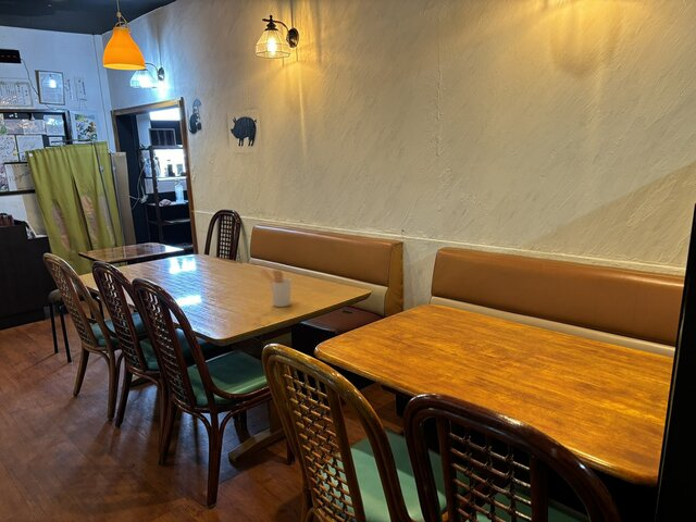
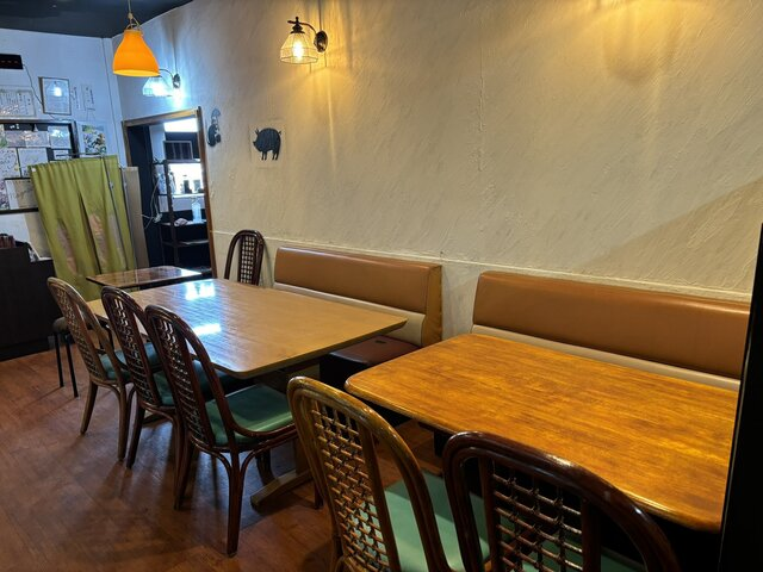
- utensil holder [258,269,291,308]
